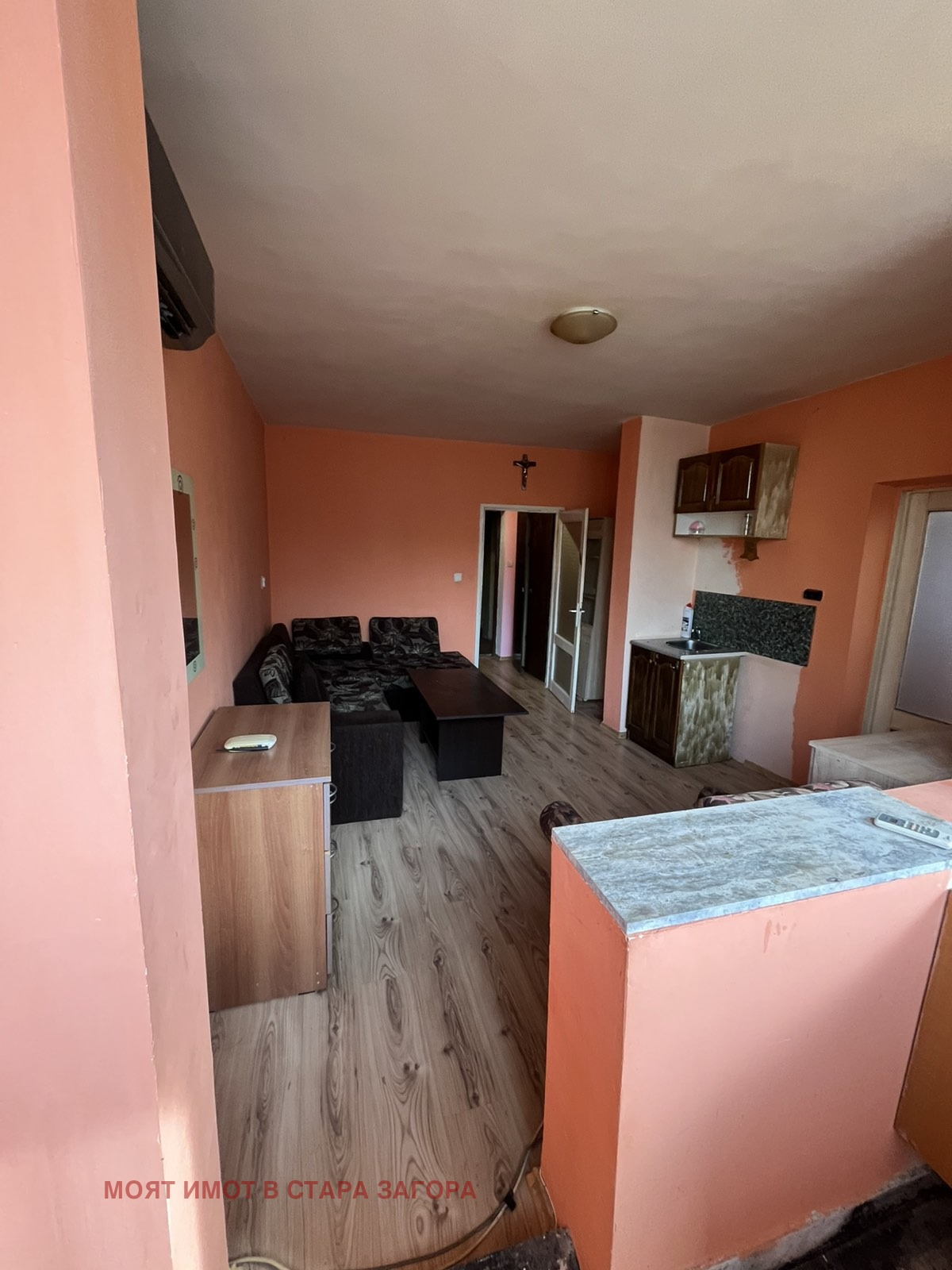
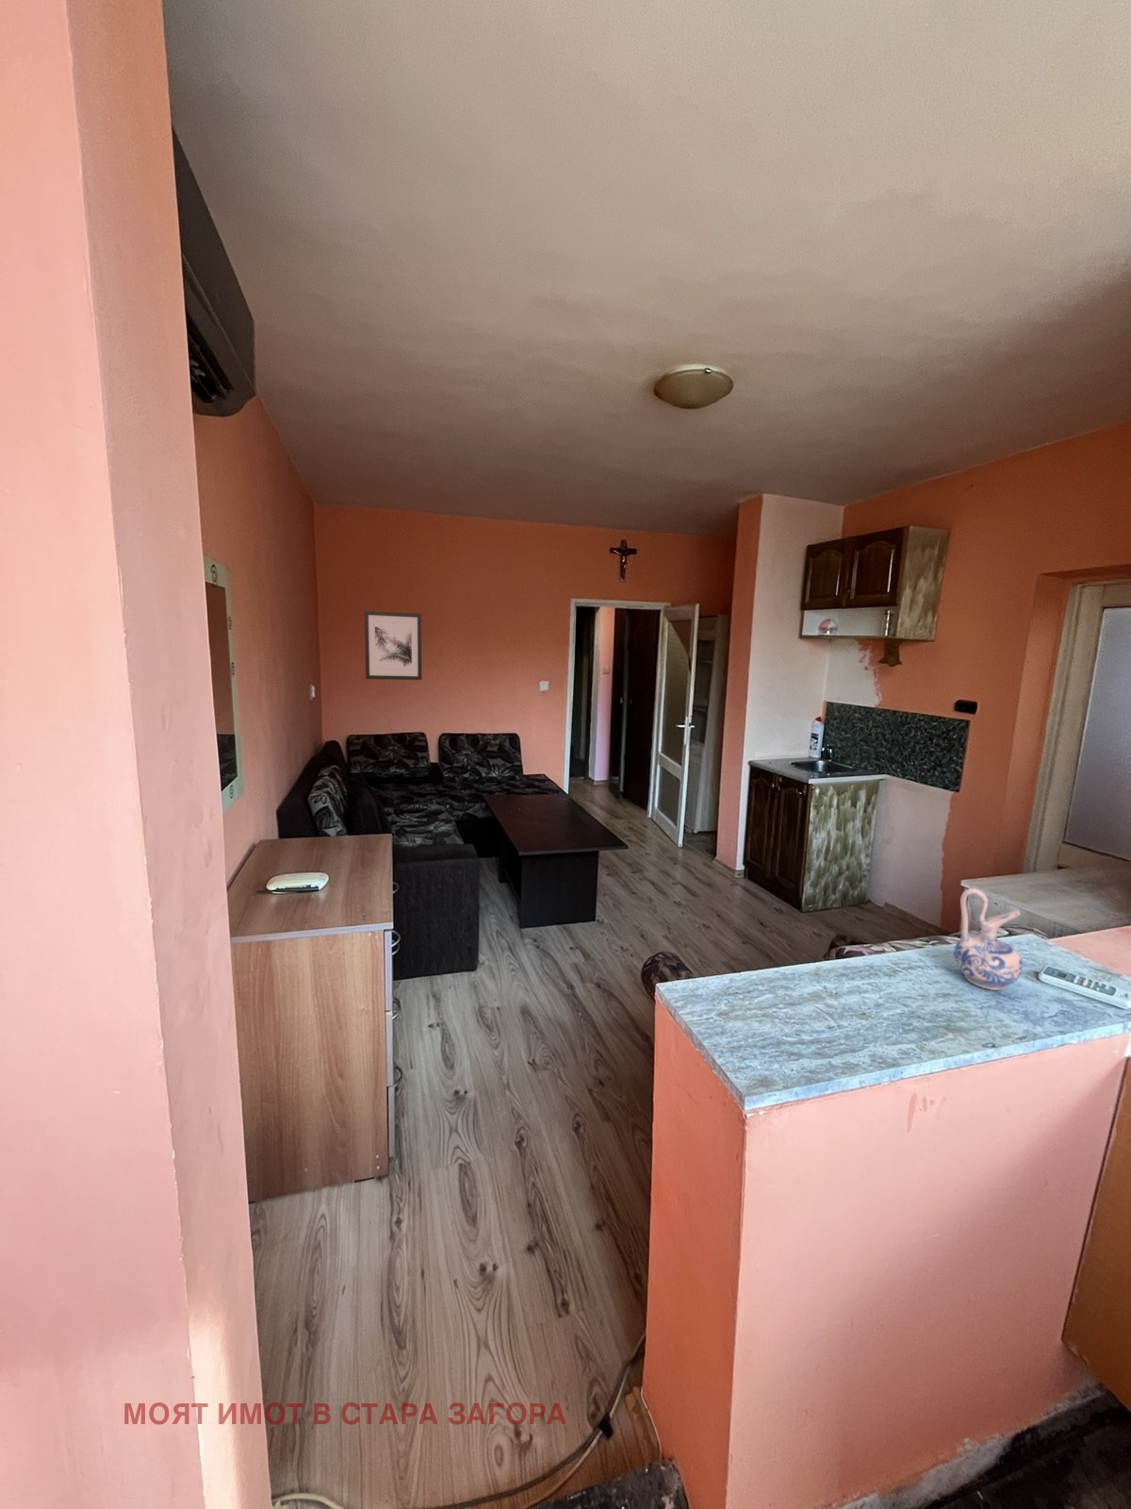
+ wall art [364,611,422,681]
+ ceramic pitcher [953,888,1024,991]
